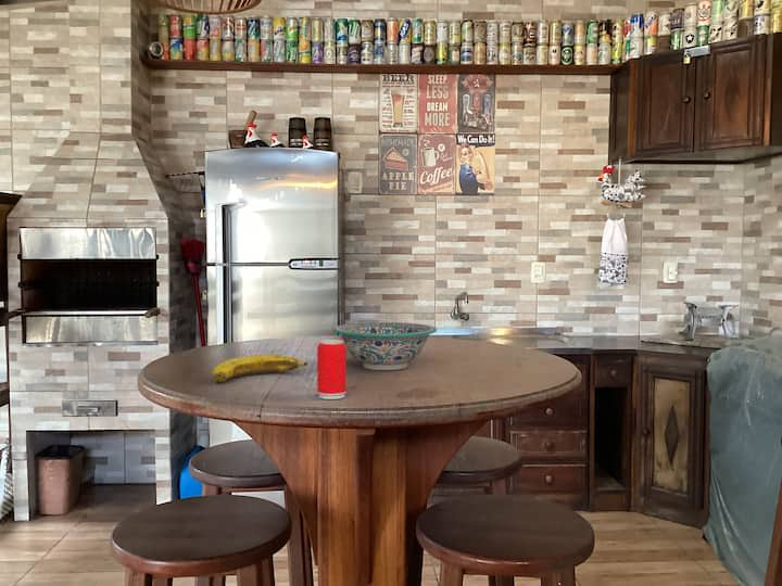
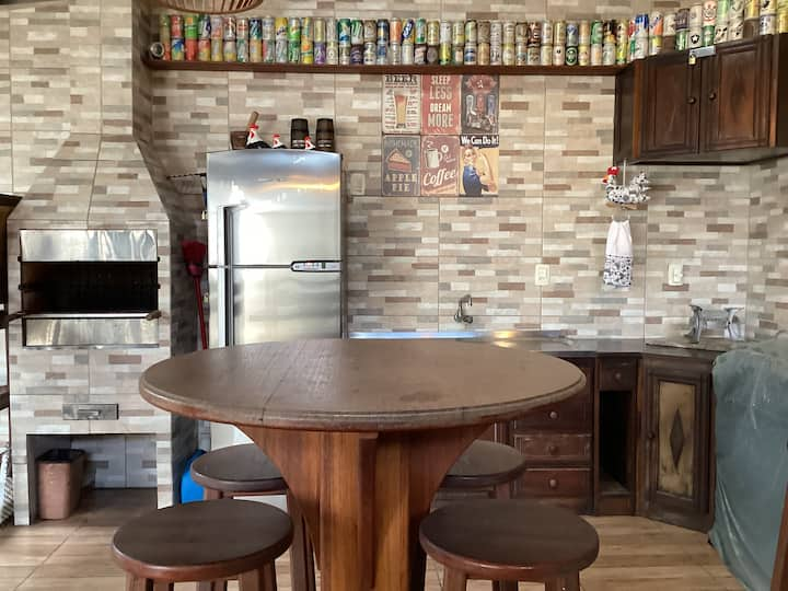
- banana [211,354,308,383]
- beverage can [316,339,348,400]
- decorative bowl [332,321,438,371]
